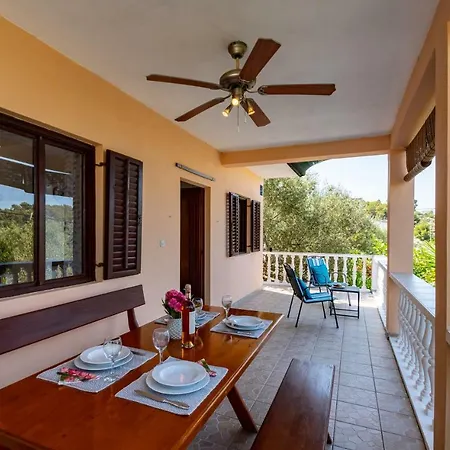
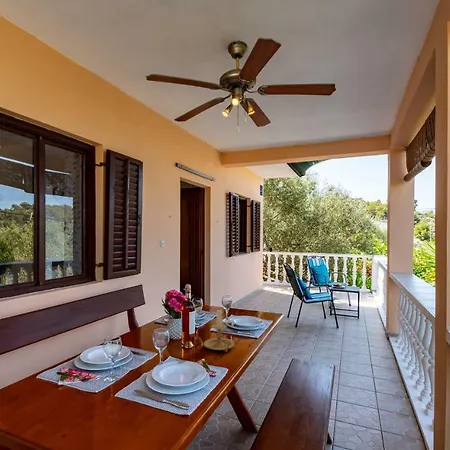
+ candle holder [203,309,236,353]
